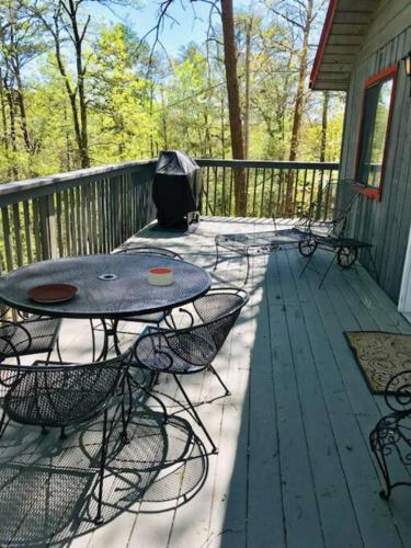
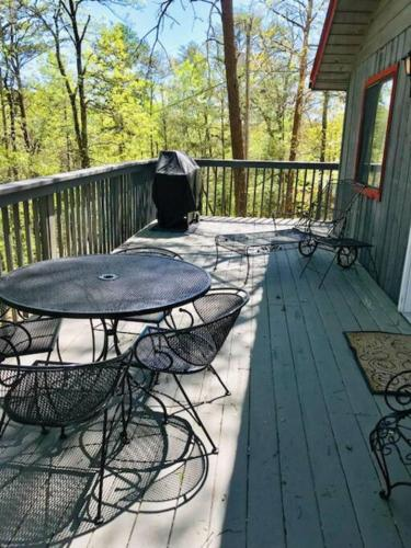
- plate [25,283,79,305]
- candle [147,266,173,287]
